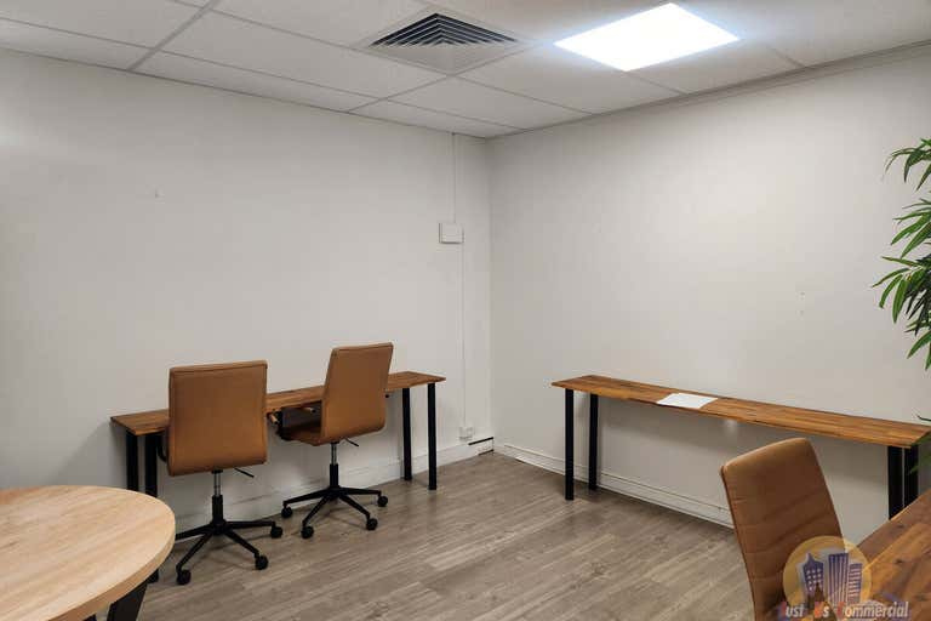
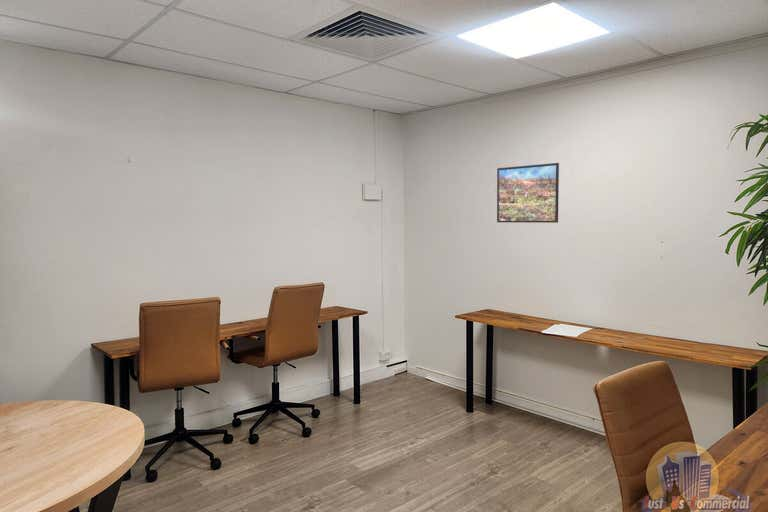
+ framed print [496,162,560,224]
